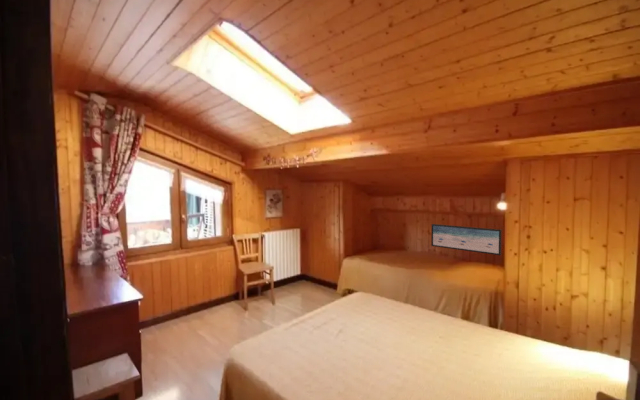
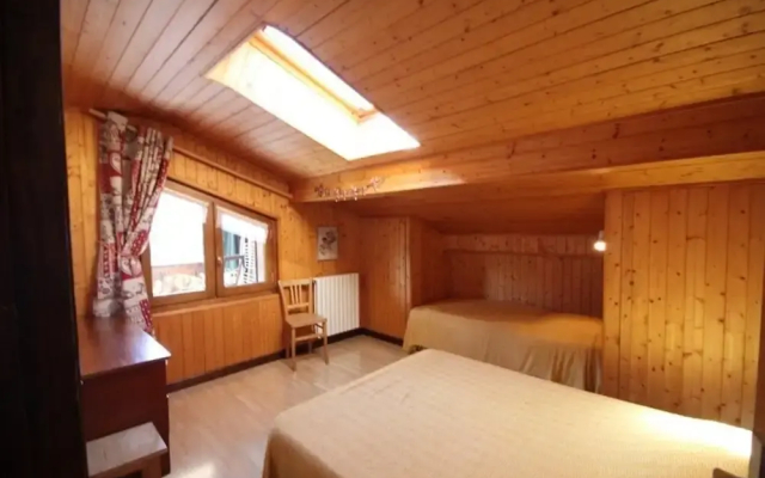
- wall art [430,223,502,256]
